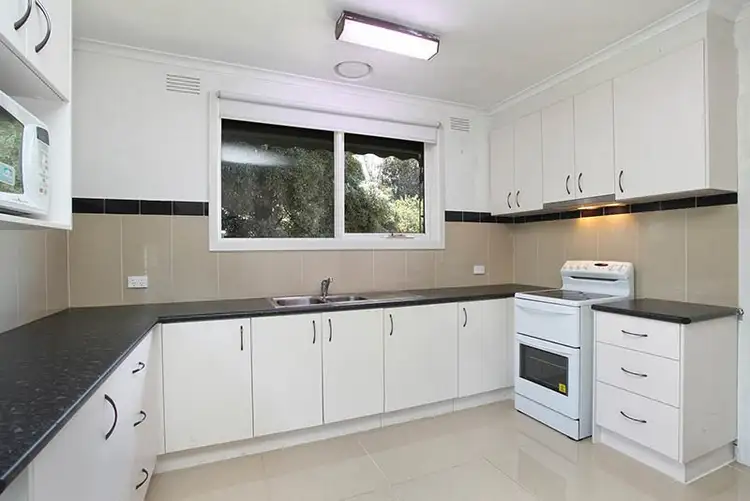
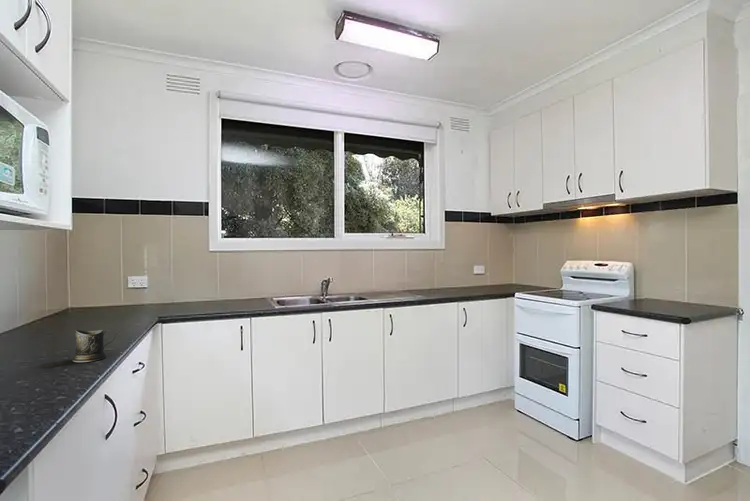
+ mug [71,329,117,363]
